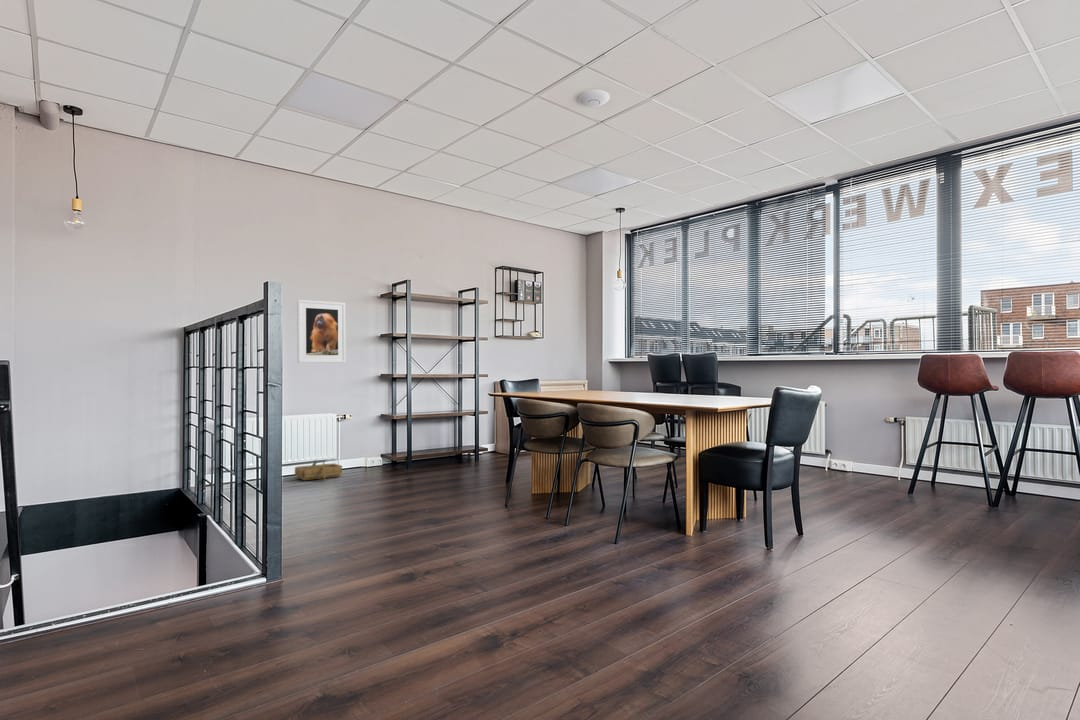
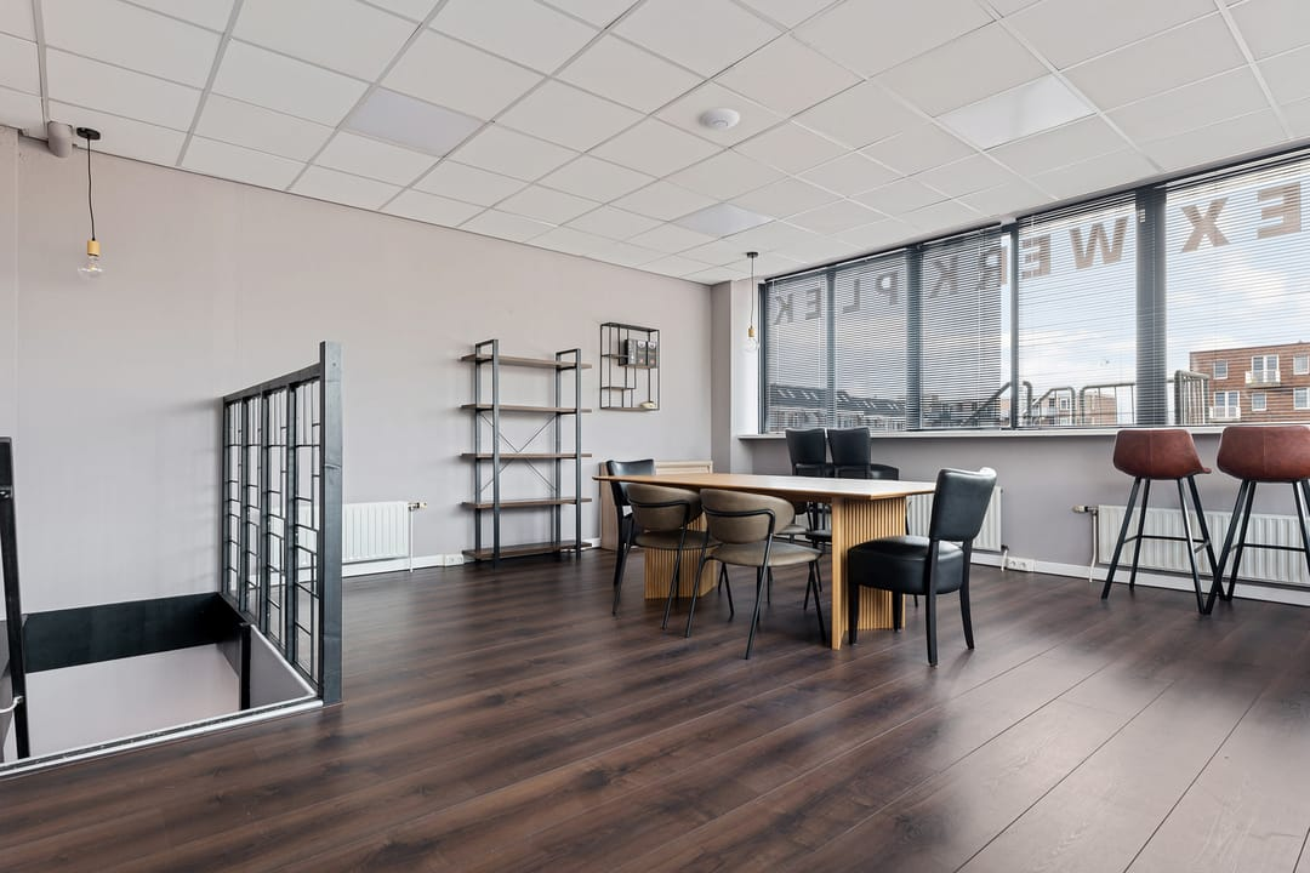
- wooden boat [294,459,343,482]
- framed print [296,299,347,364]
